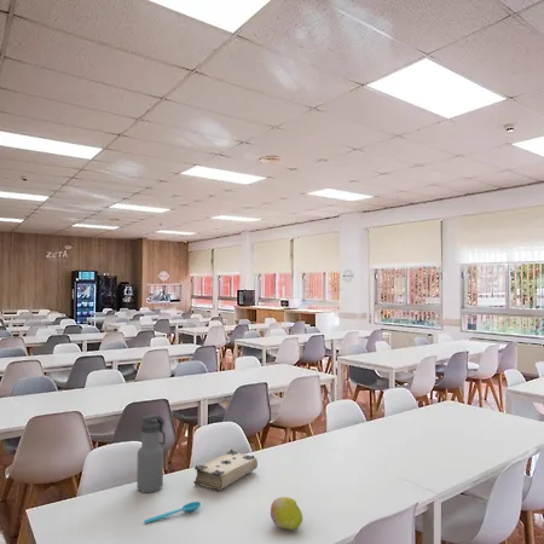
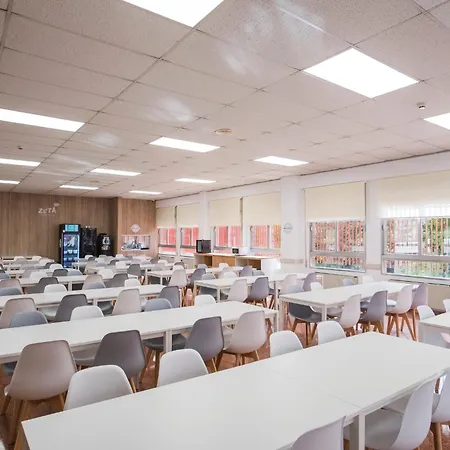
- spoon [143,500,202,525]
- water bottle [135,413,167,493]
- book [192,448,259,493]
- fruit [270,496,303,531]
